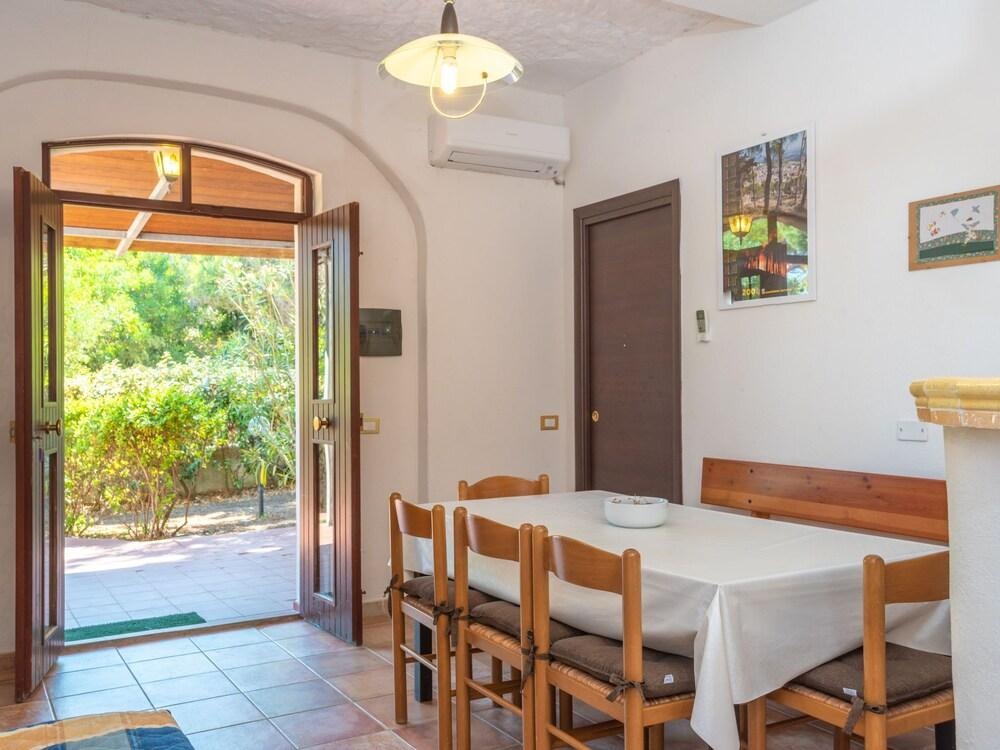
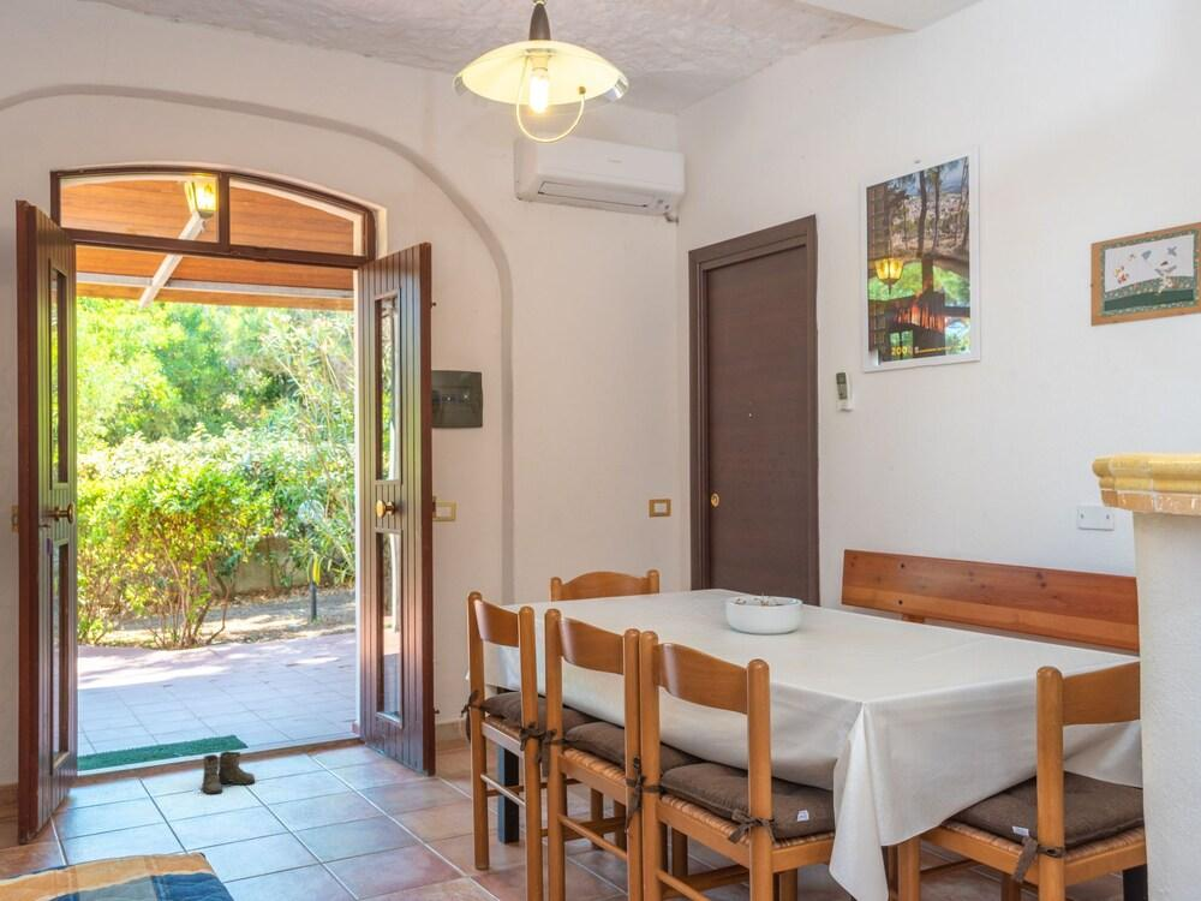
+ boots [201,750,256,795]
